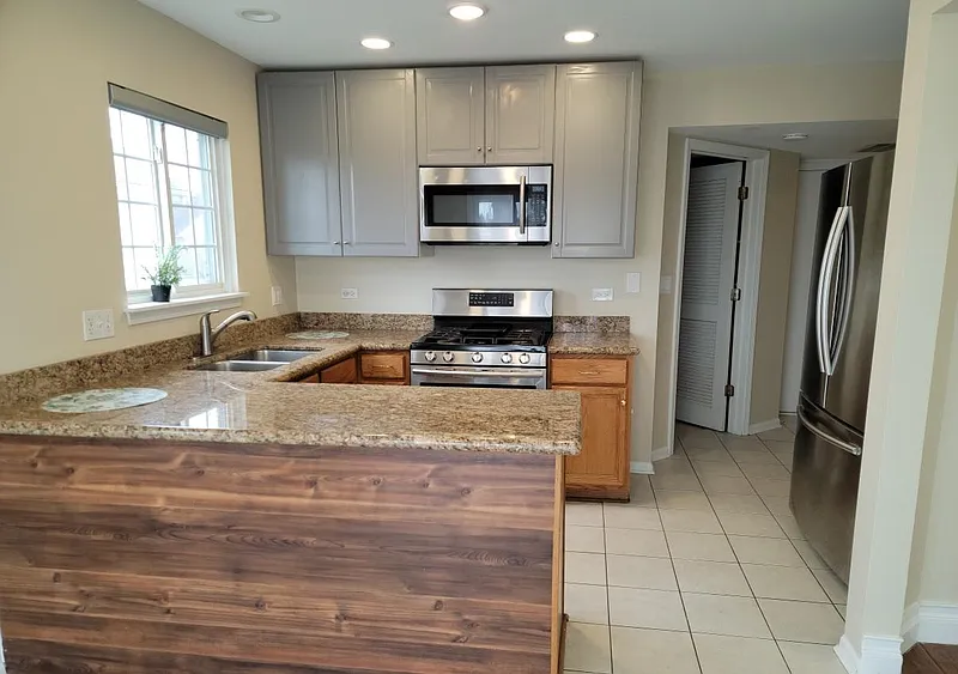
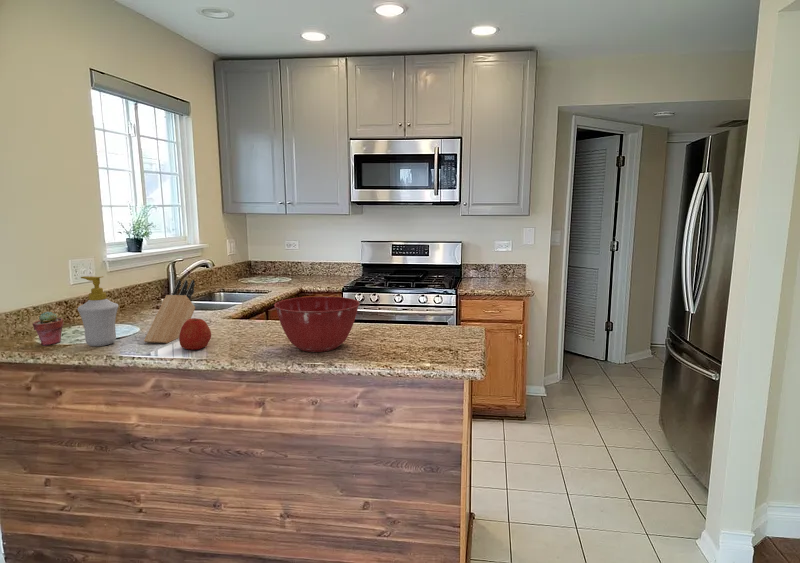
+ apple [178,317,212,351]
+ soap bottle [77,275,119,347]
+ potted succulent [32,310,65,346]
+ knife block [143,279,196,344]
+ mixing bowl [273,295,361,353]
